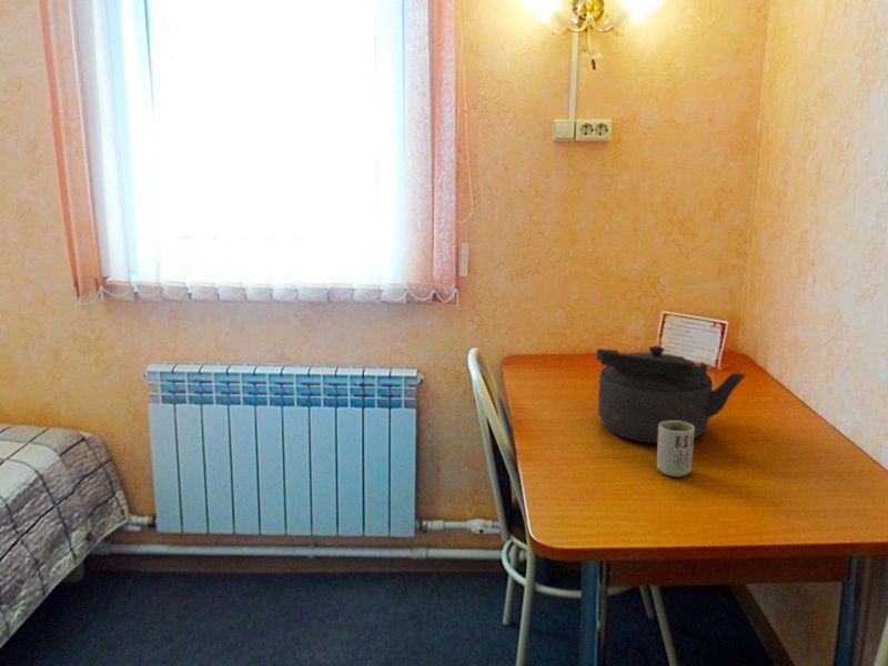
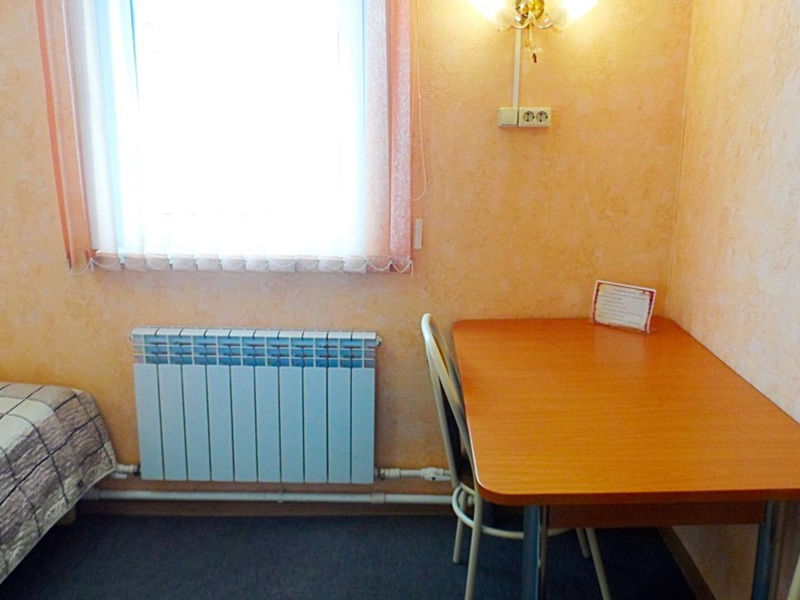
- kettle [595,345,747,444]
- cup [656,421,695,477]
